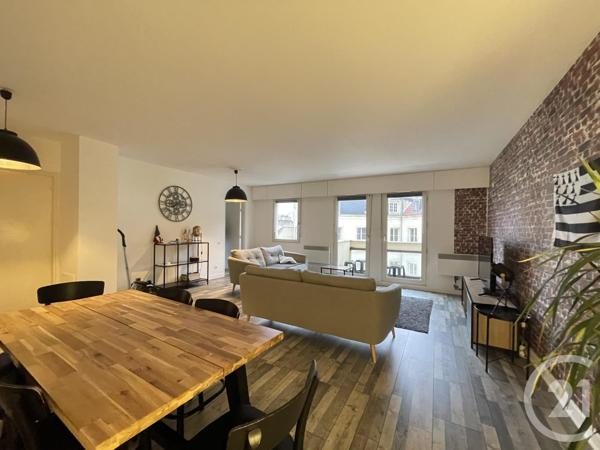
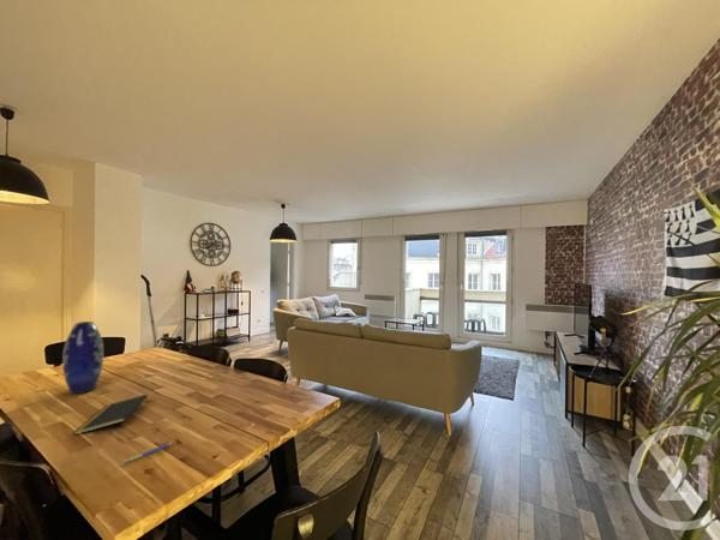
+ pen [121,442,173,464]
+ notepad [73,394,149,436]
+ vase [61,320,104,395]
